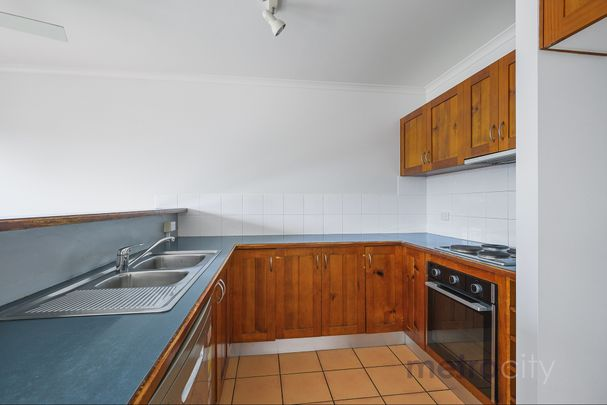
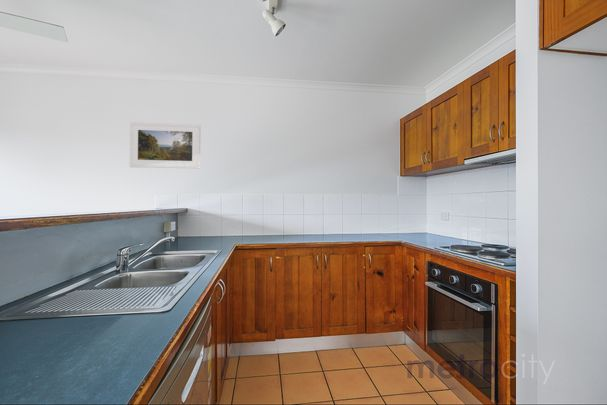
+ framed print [129,121,201,170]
